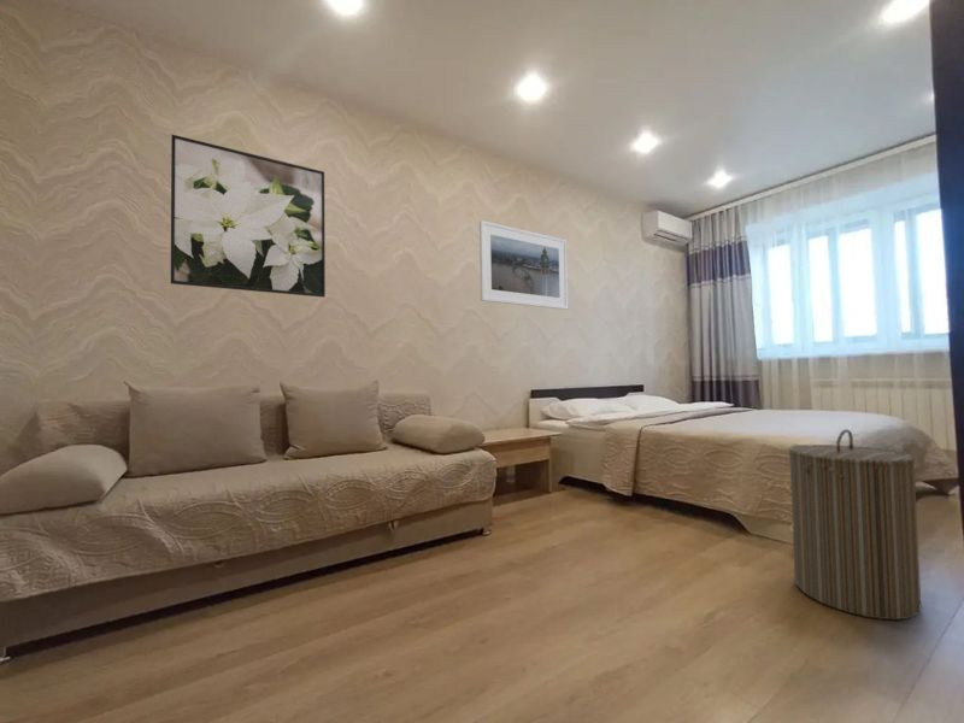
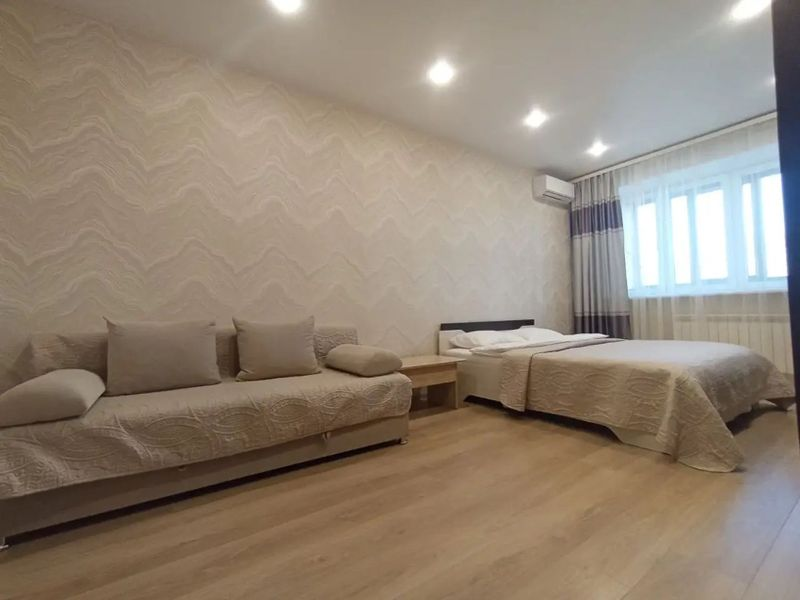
- laundry hamper [788,428,923,621]
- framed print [478,219,569,311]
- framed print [170,134,327,299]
